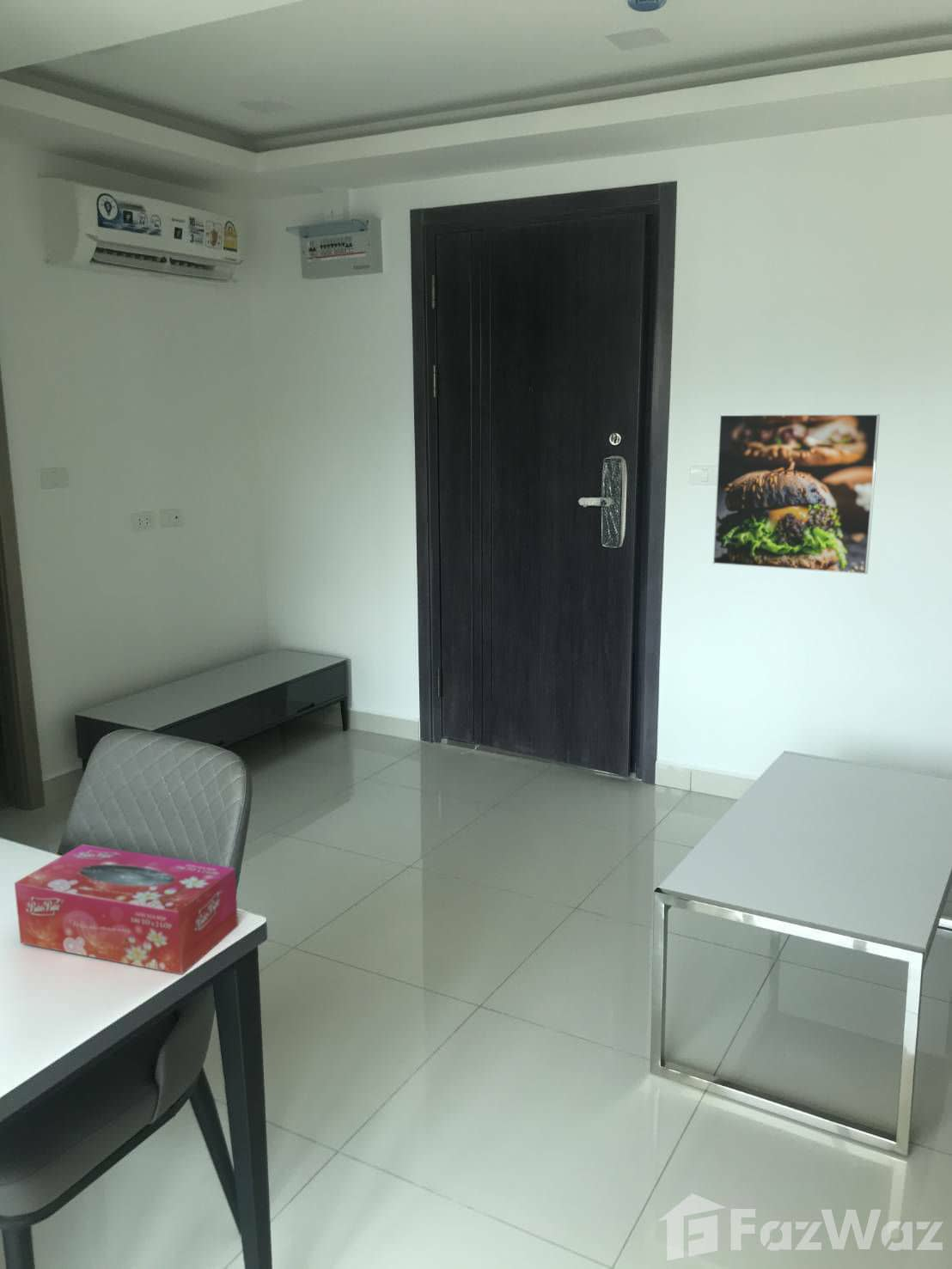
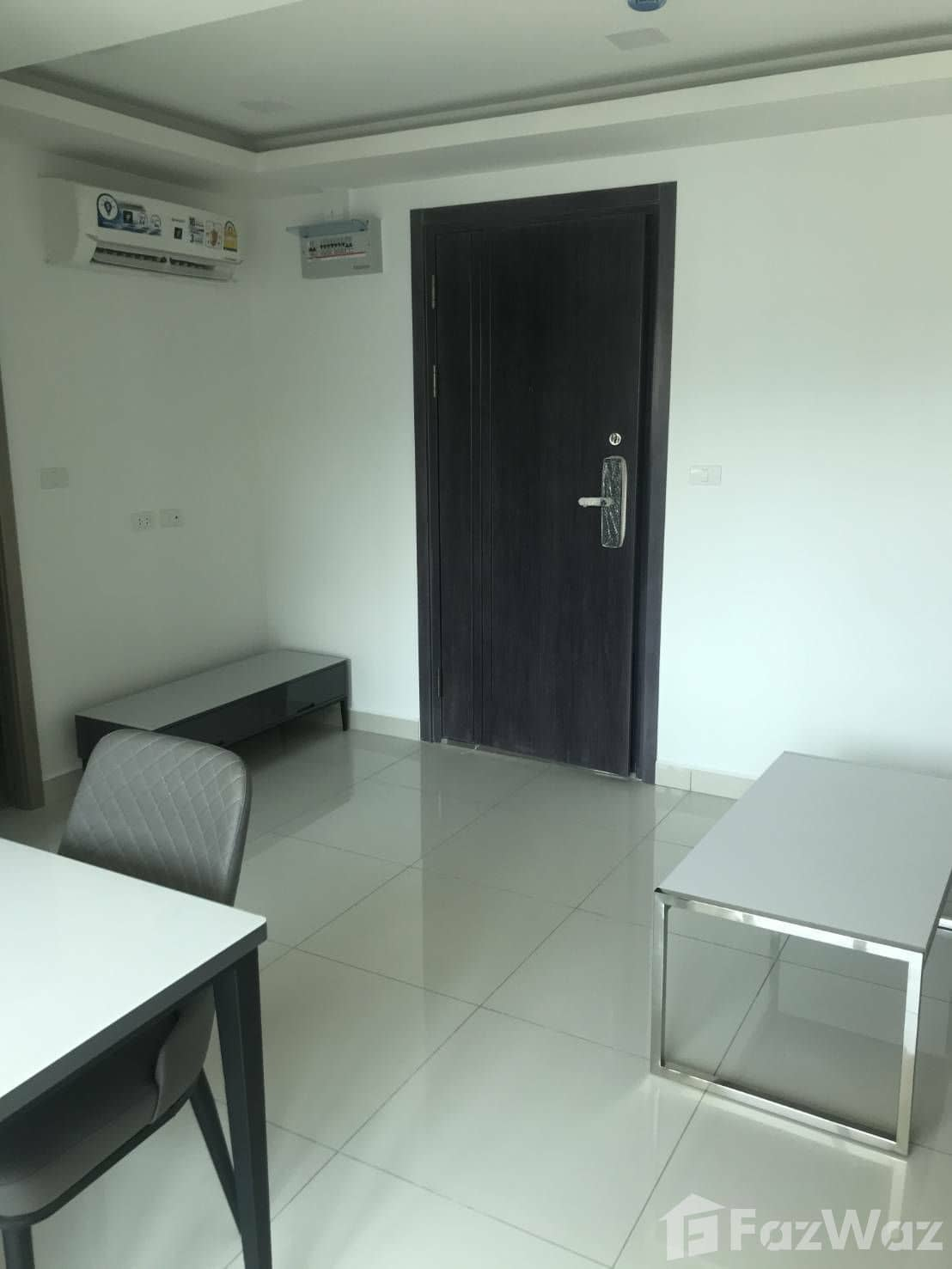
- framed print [712,413,881,575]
- tissue box [14,844,239,975]
